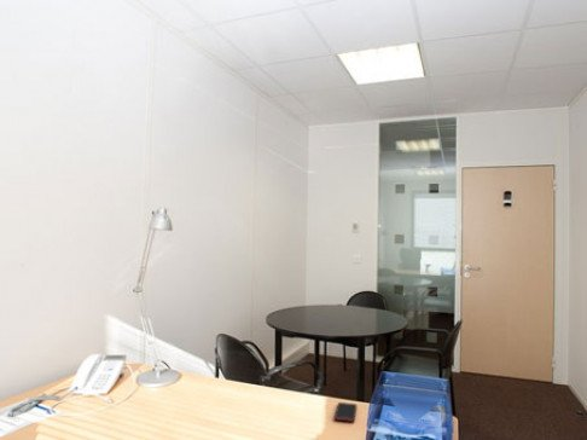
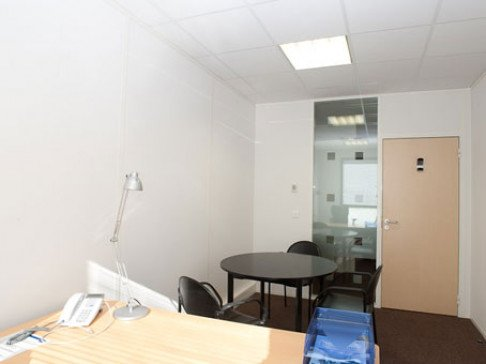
- cell phone [333,401,358,423]
